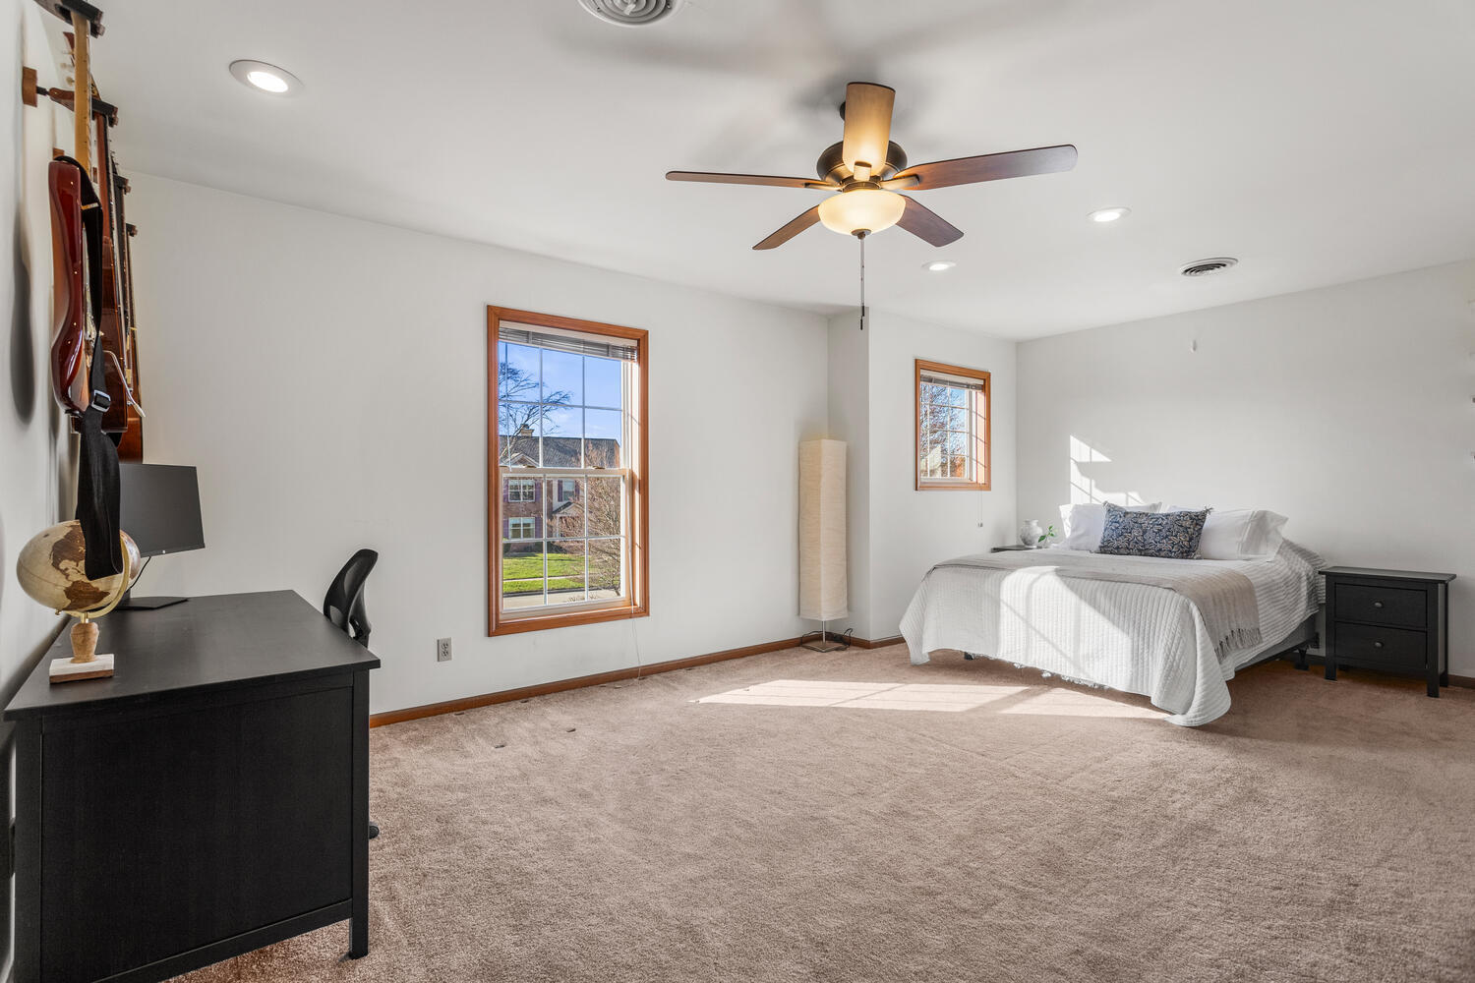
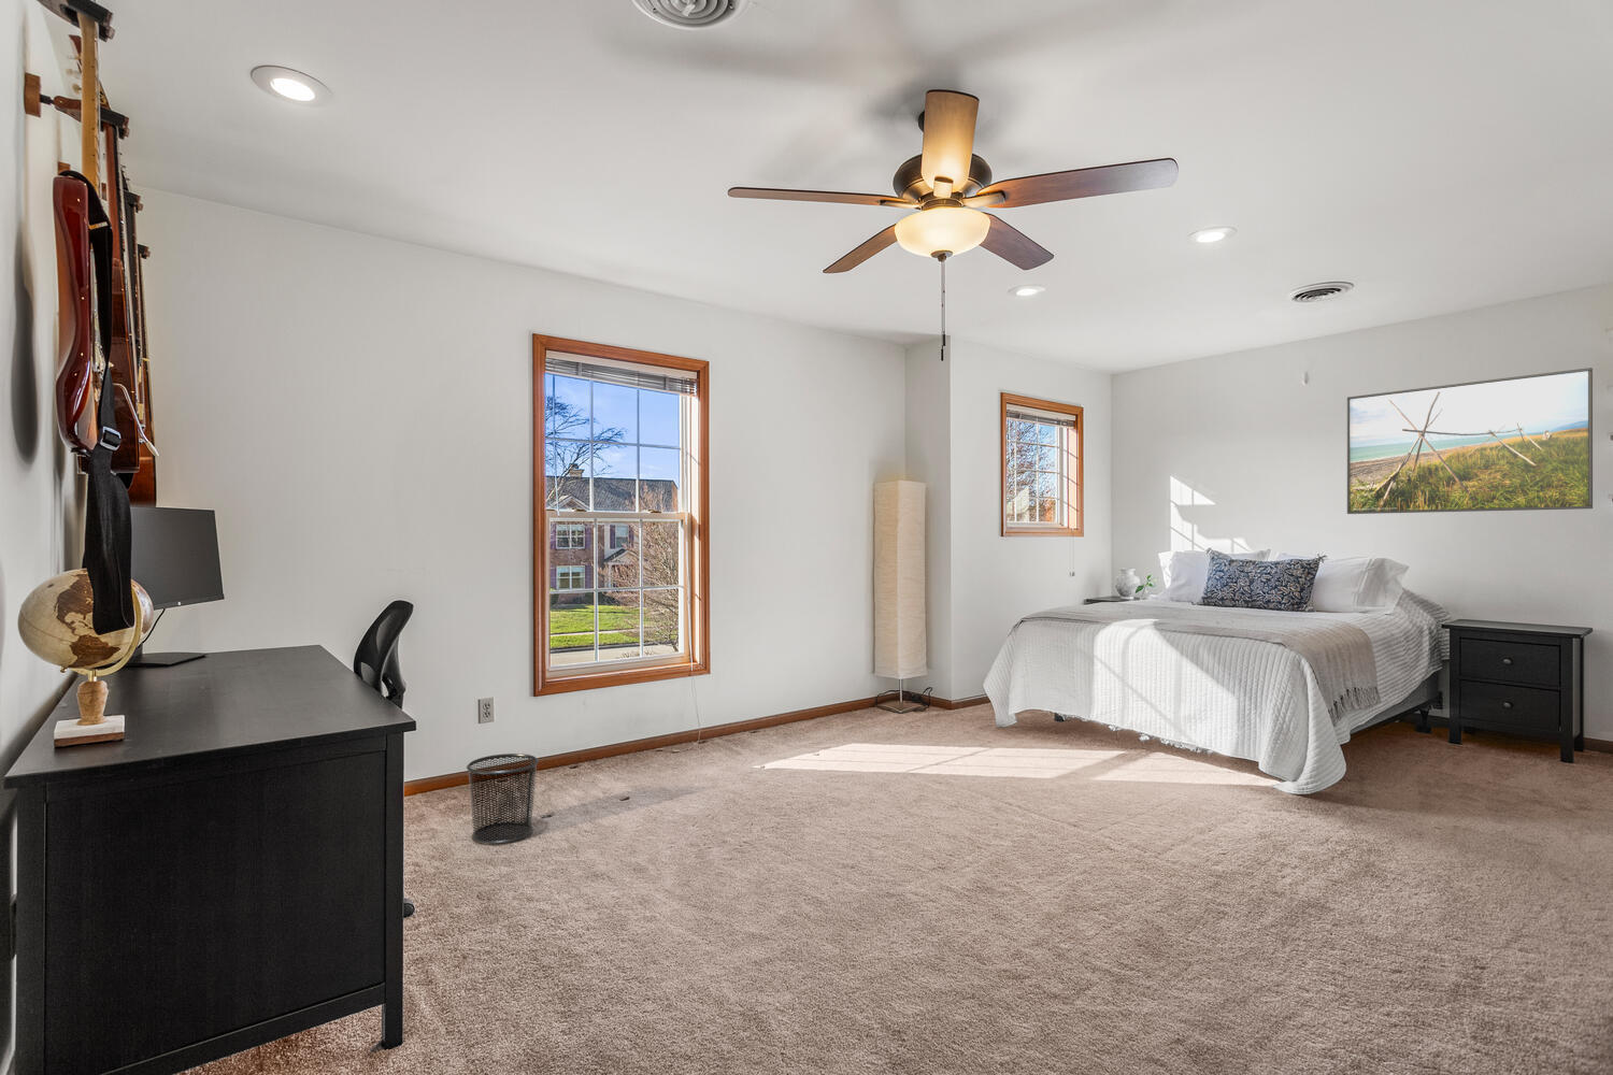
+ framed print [1347,367,1594,515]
+ waste bin [466,752,540,845]
